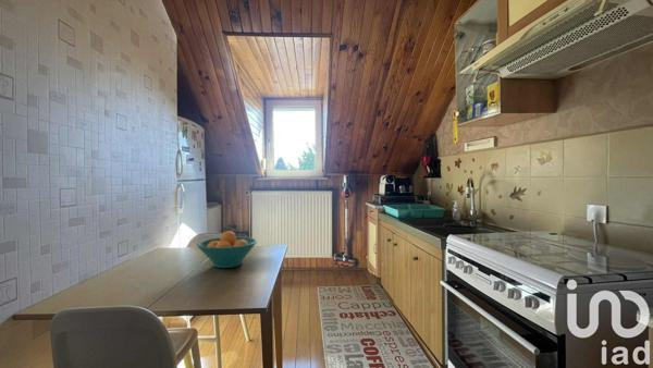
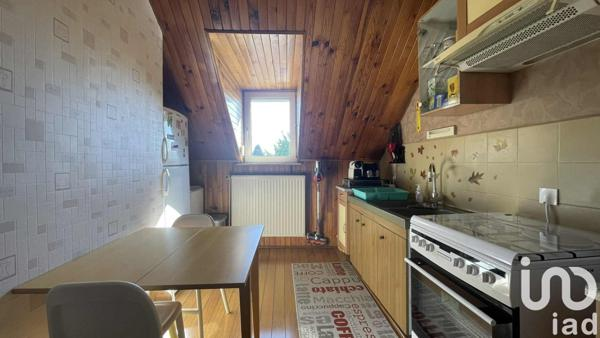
- fruit bowl [196,230,259,269]
